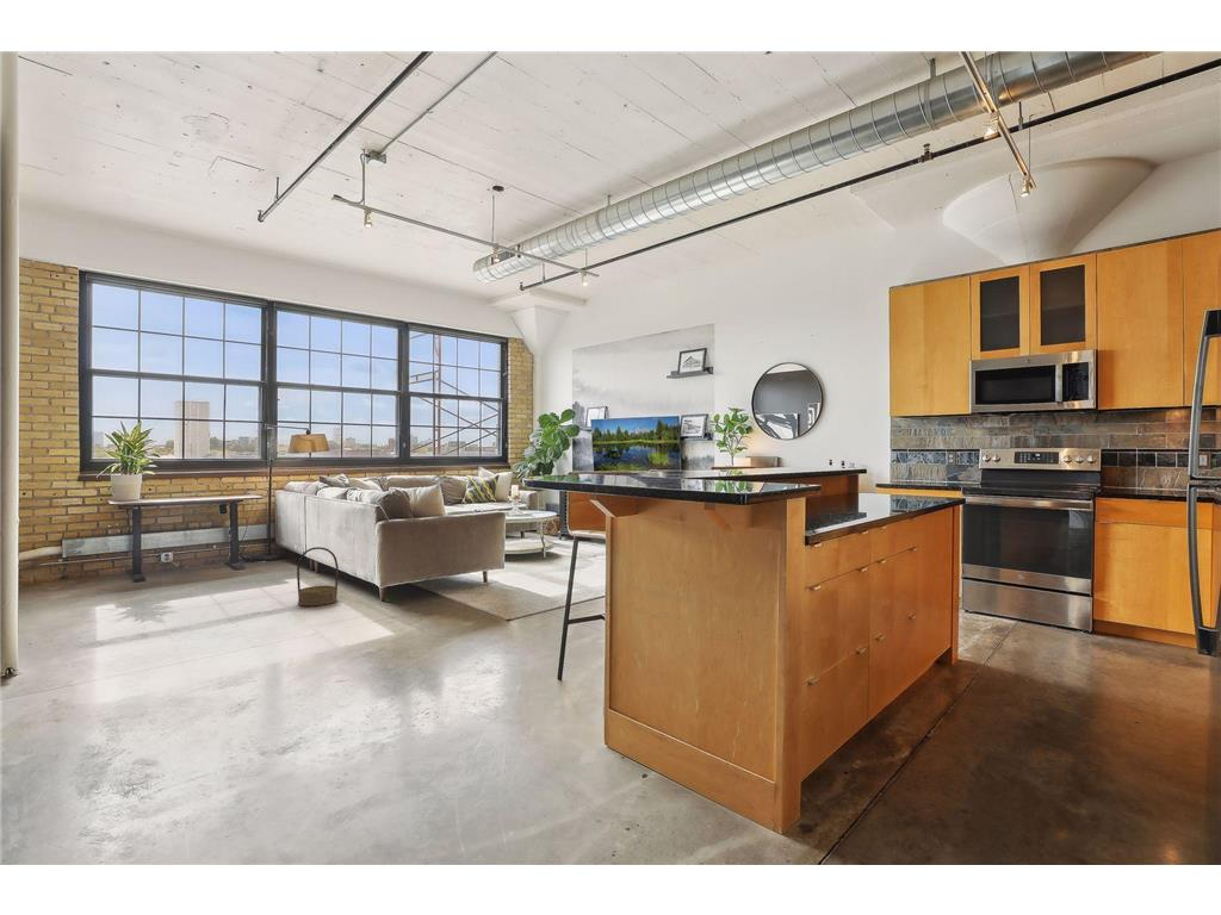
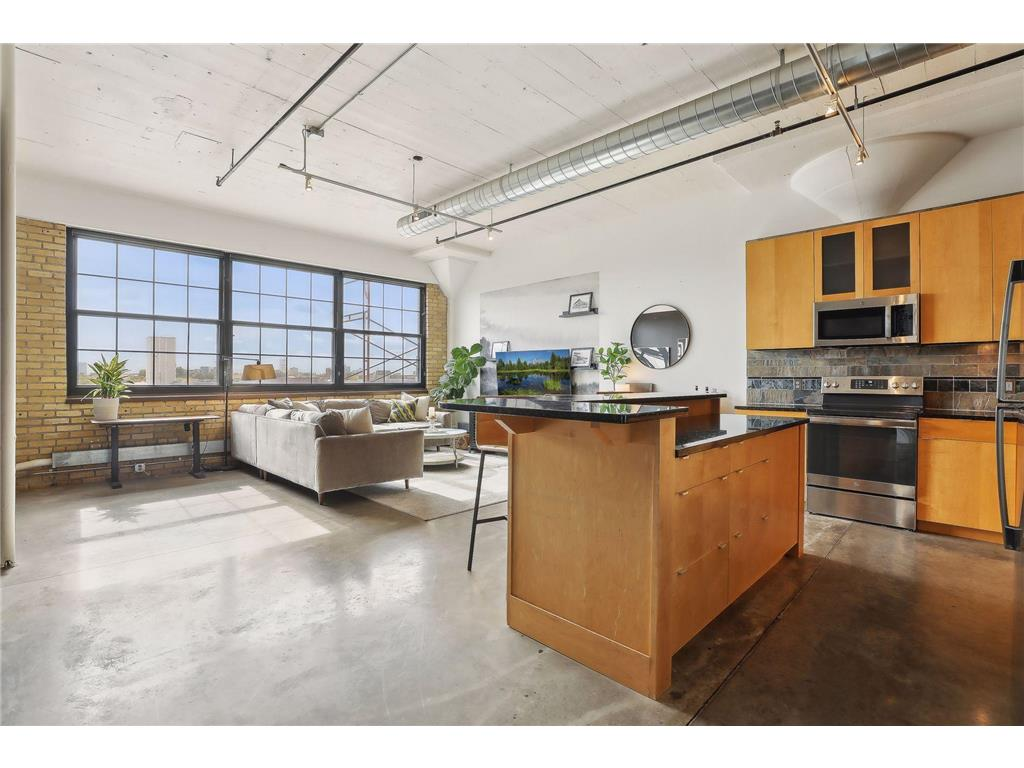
- basket [296,546,340,608]
